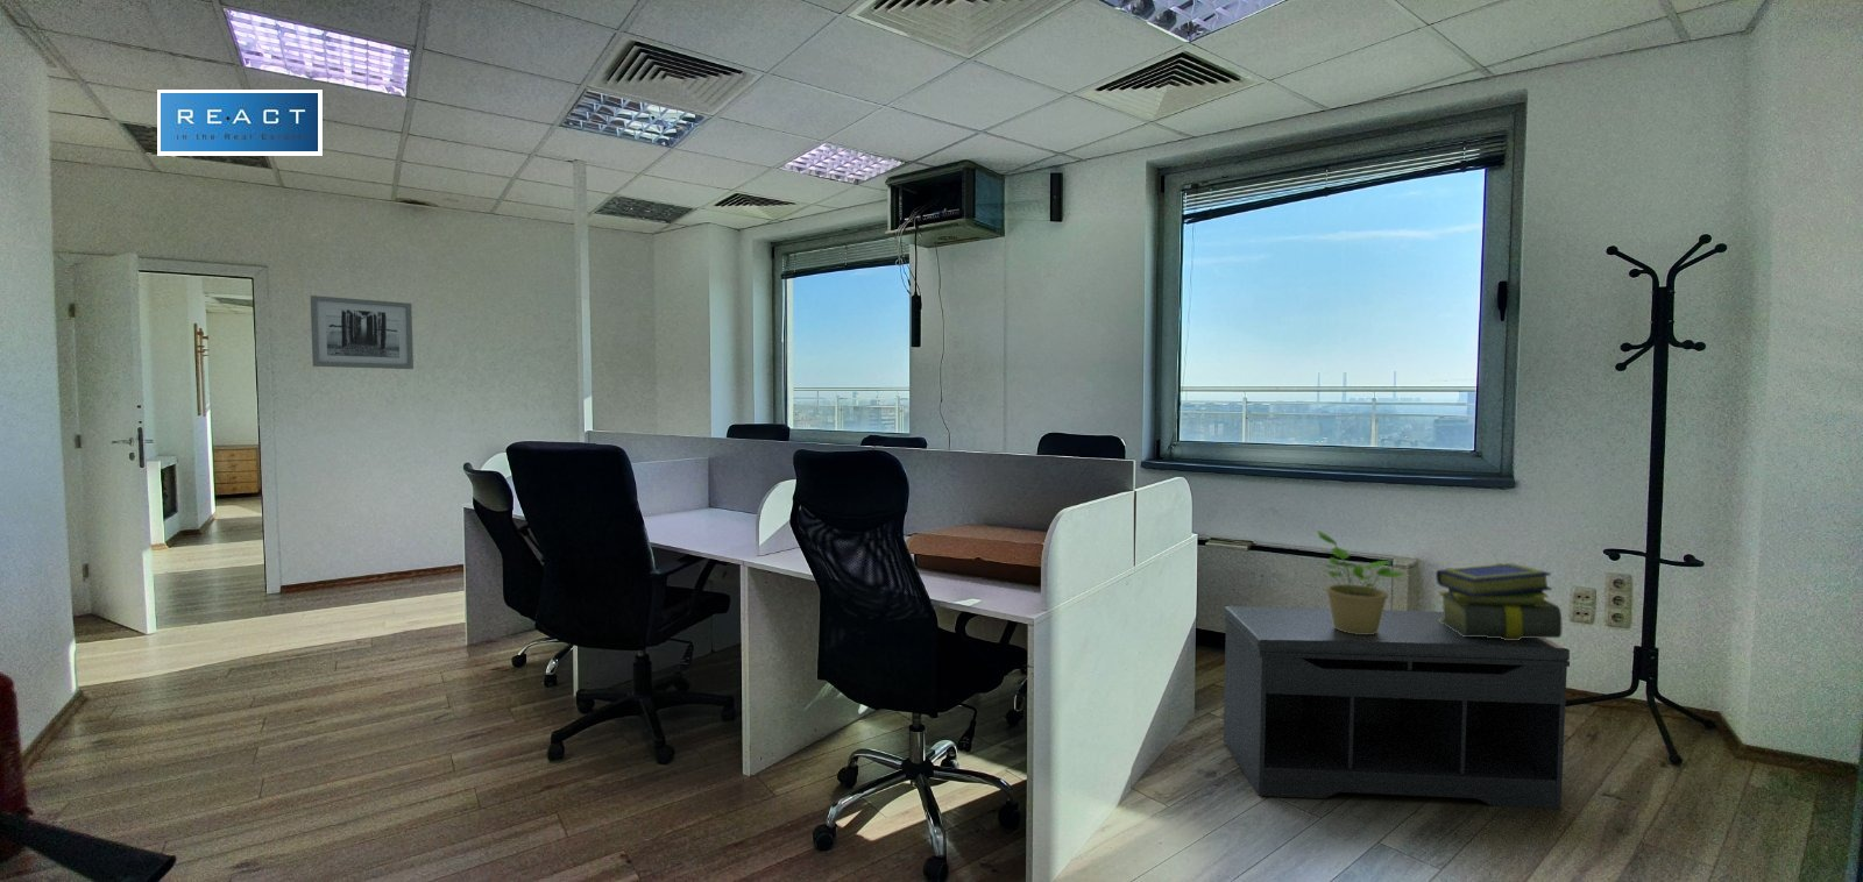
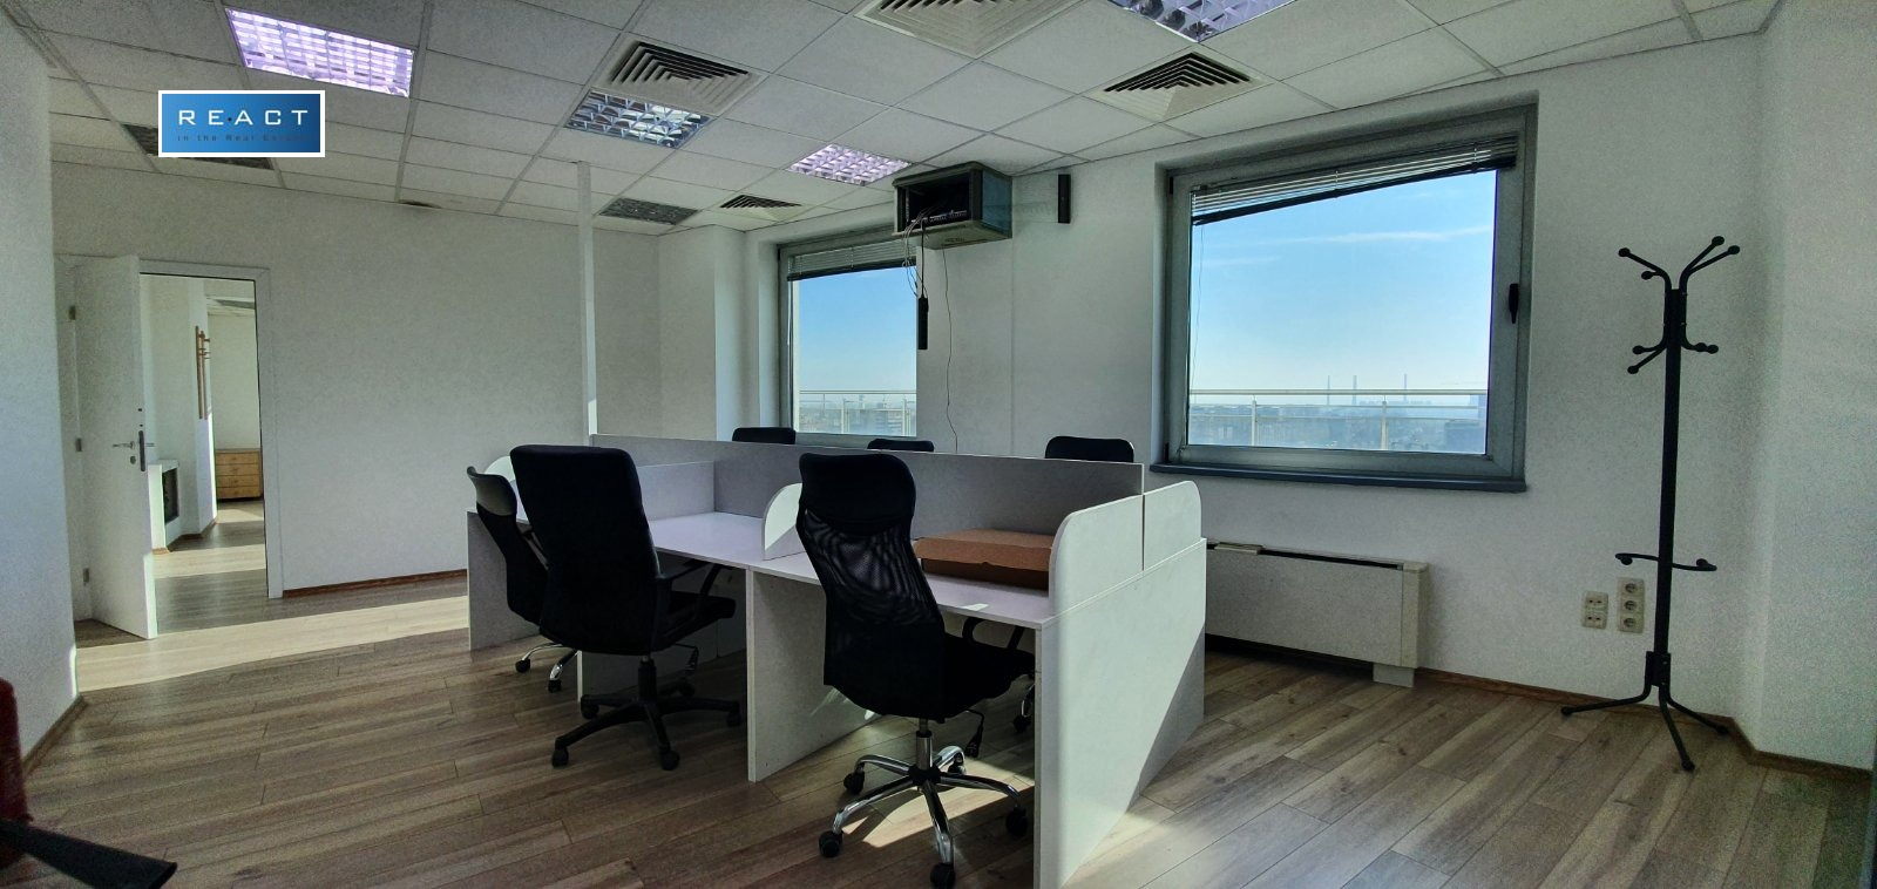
- potted plant [1315,529,1406,634]
- wall art [310,294,415,370]
- stack of books [1434,561,1562,640]
- bench [1223,605,1571,810]
